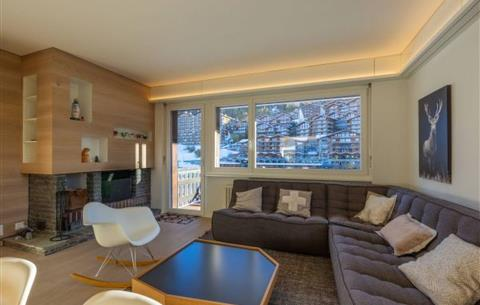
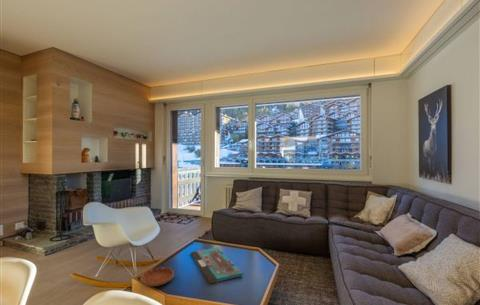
+ board game [190,246,244,284]
+ saucer [139,266,175,287]
